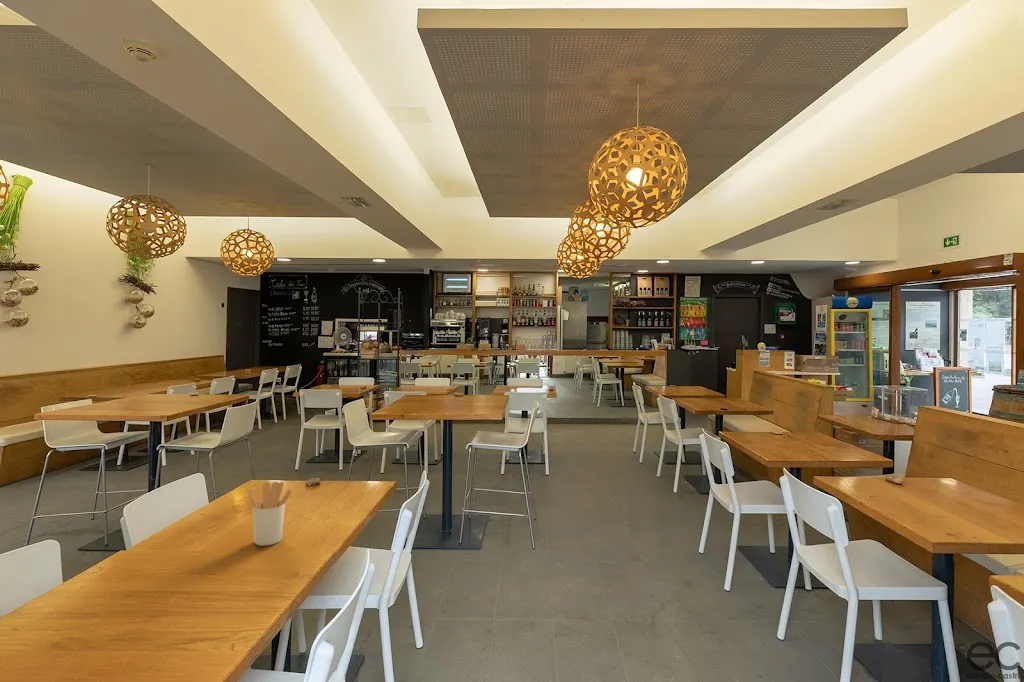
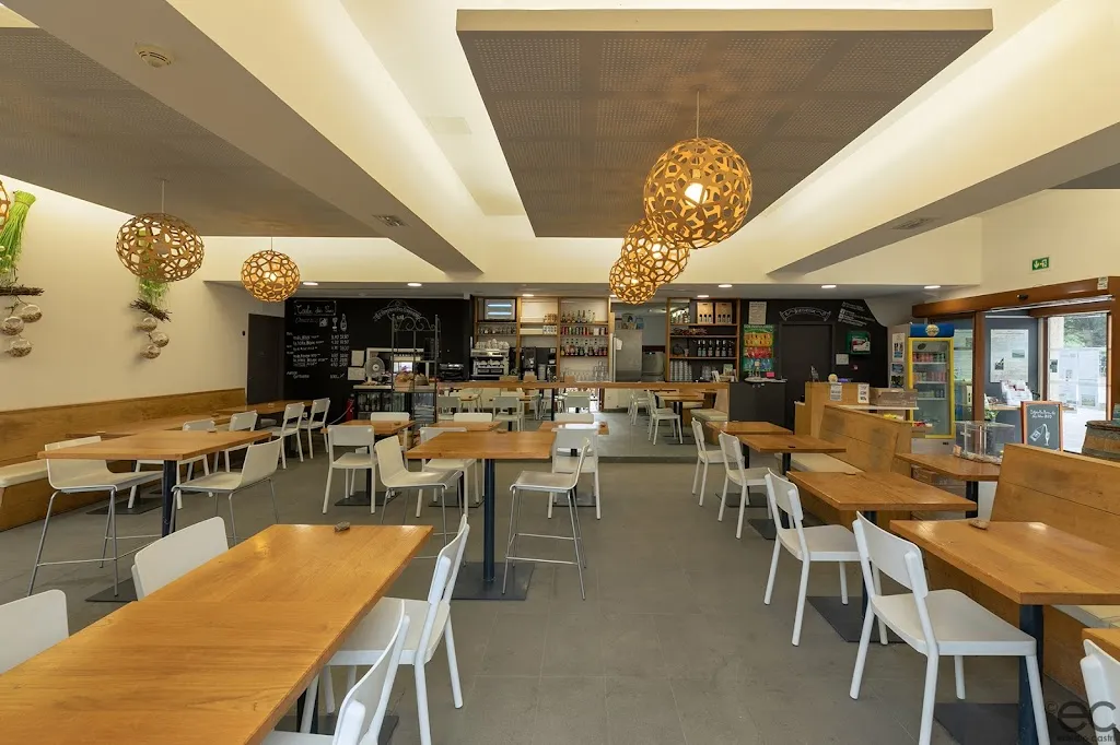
- utensil holder [248,481,293,547]
